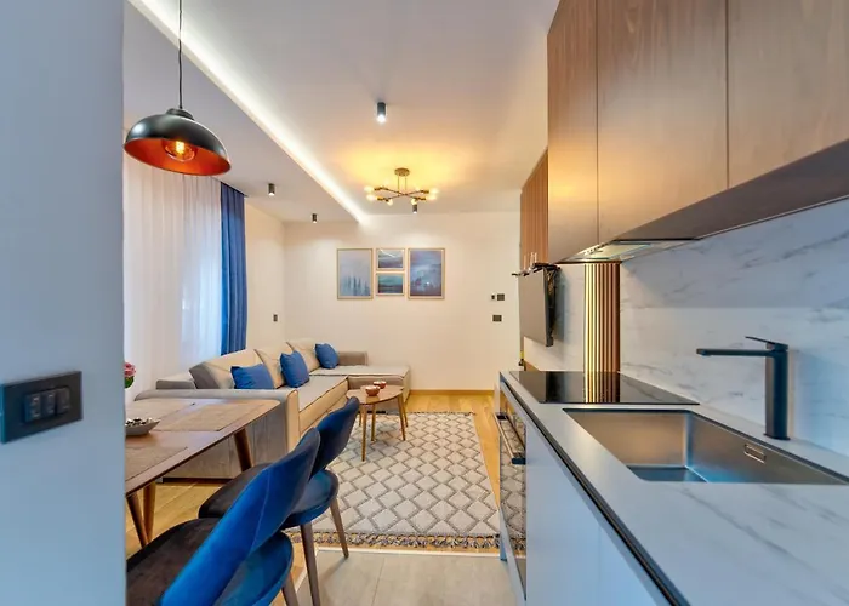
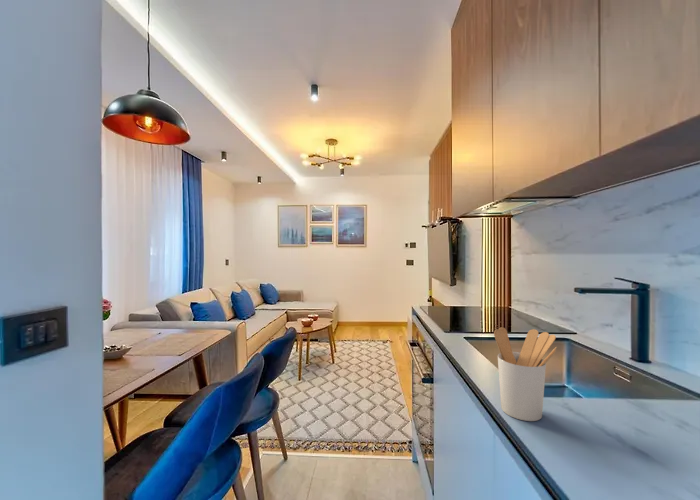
+ utensil holder [493,326,558,422]
